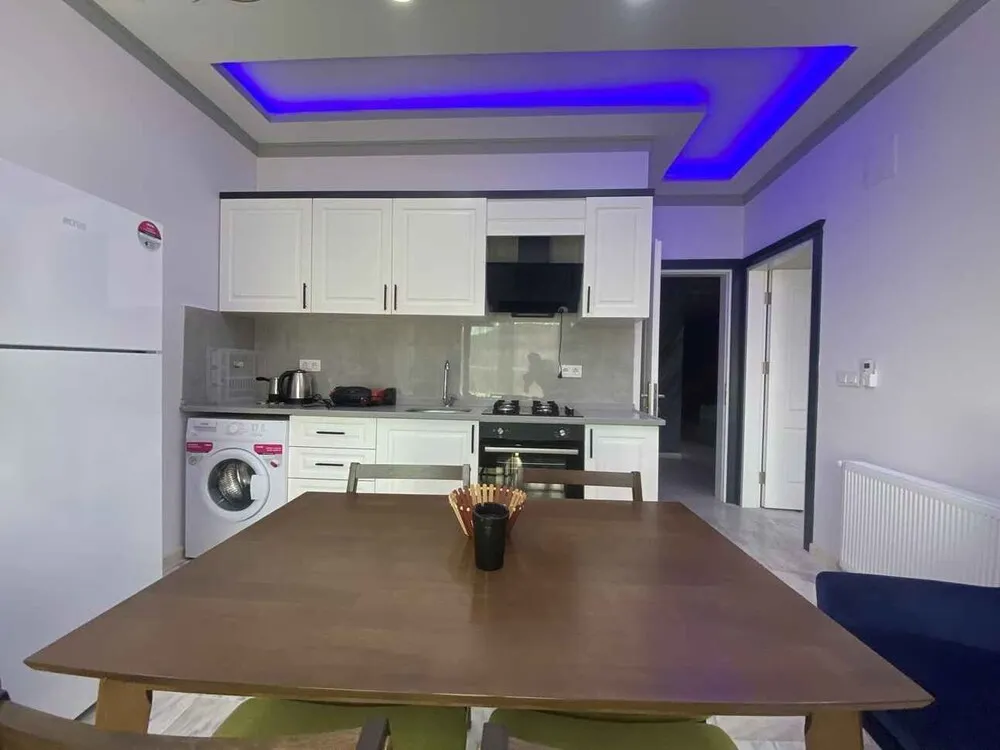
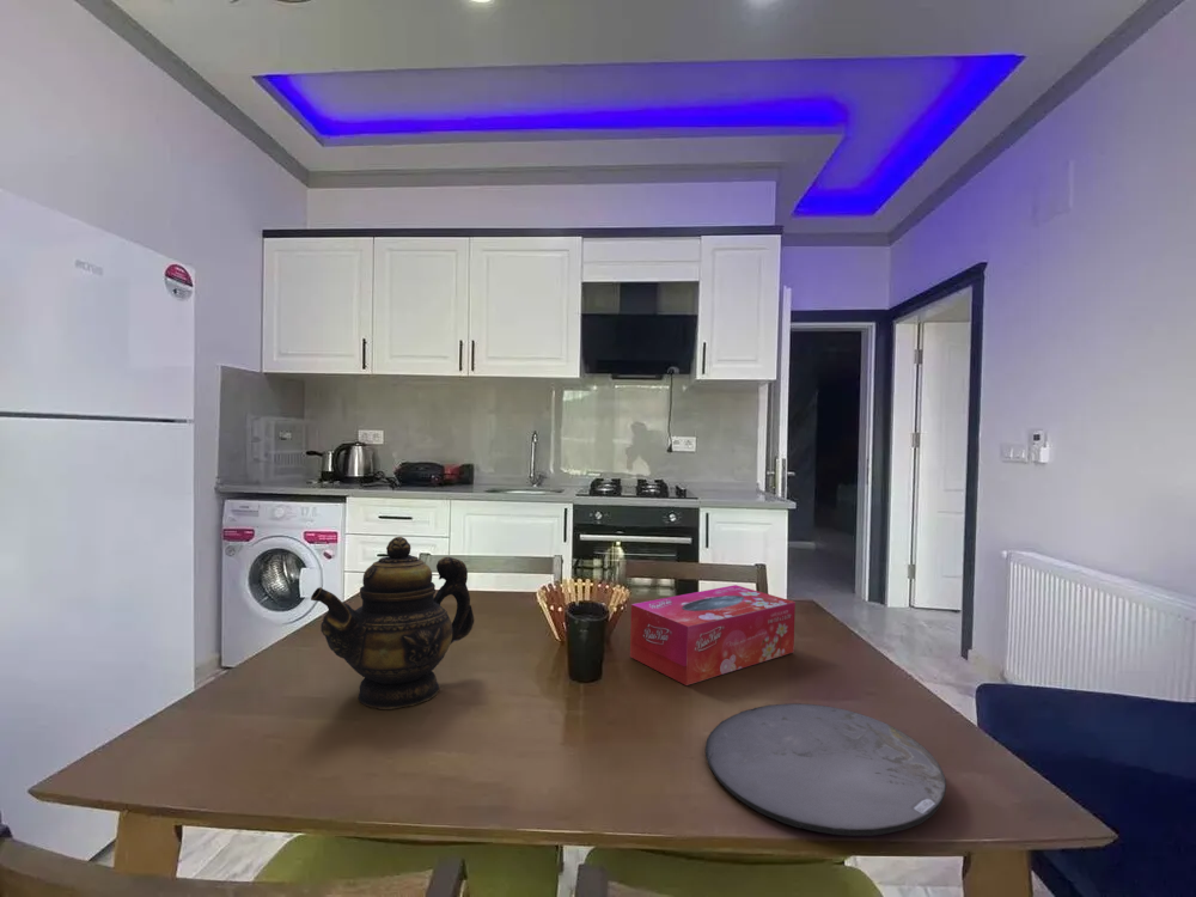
+ plate [704,702,947,837]
+ teapot [310,536,475,710]
+ tissue box [629,584,797,687]
